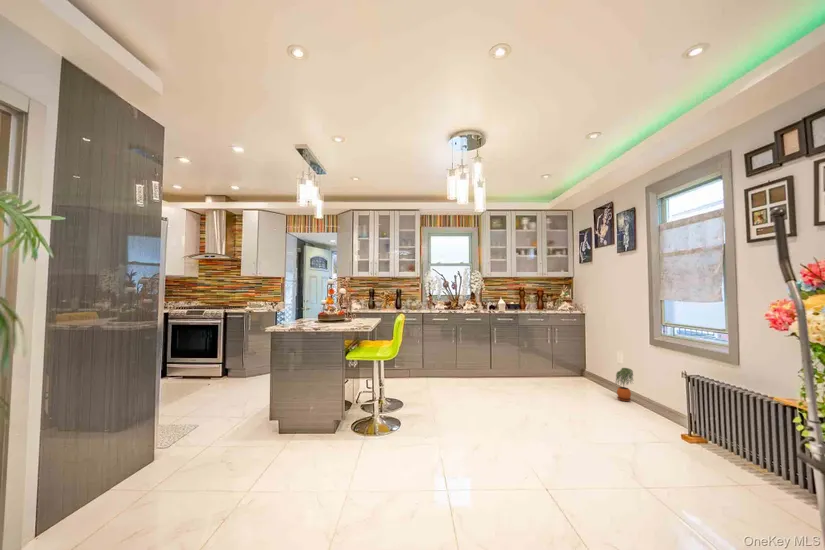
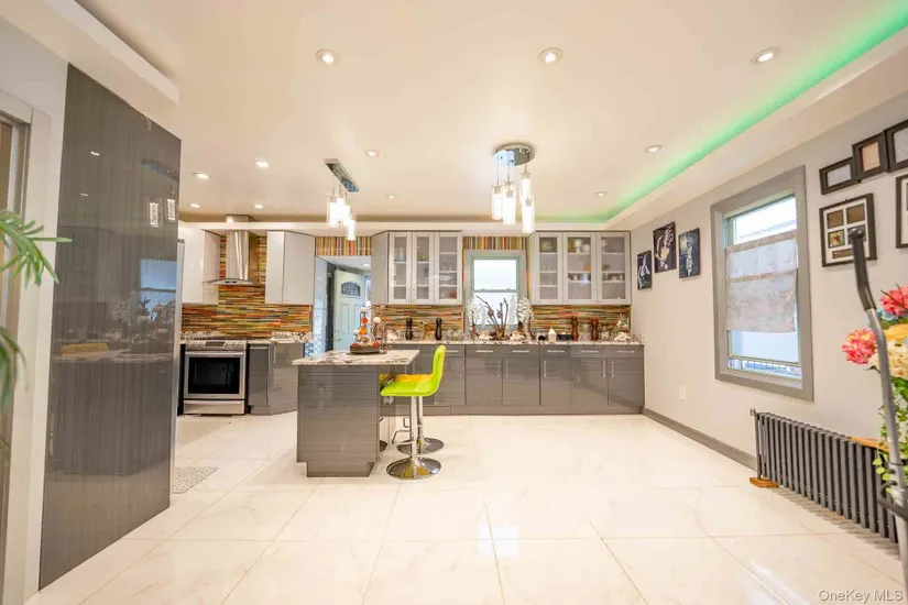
- potted plant [614,367,634,402]
